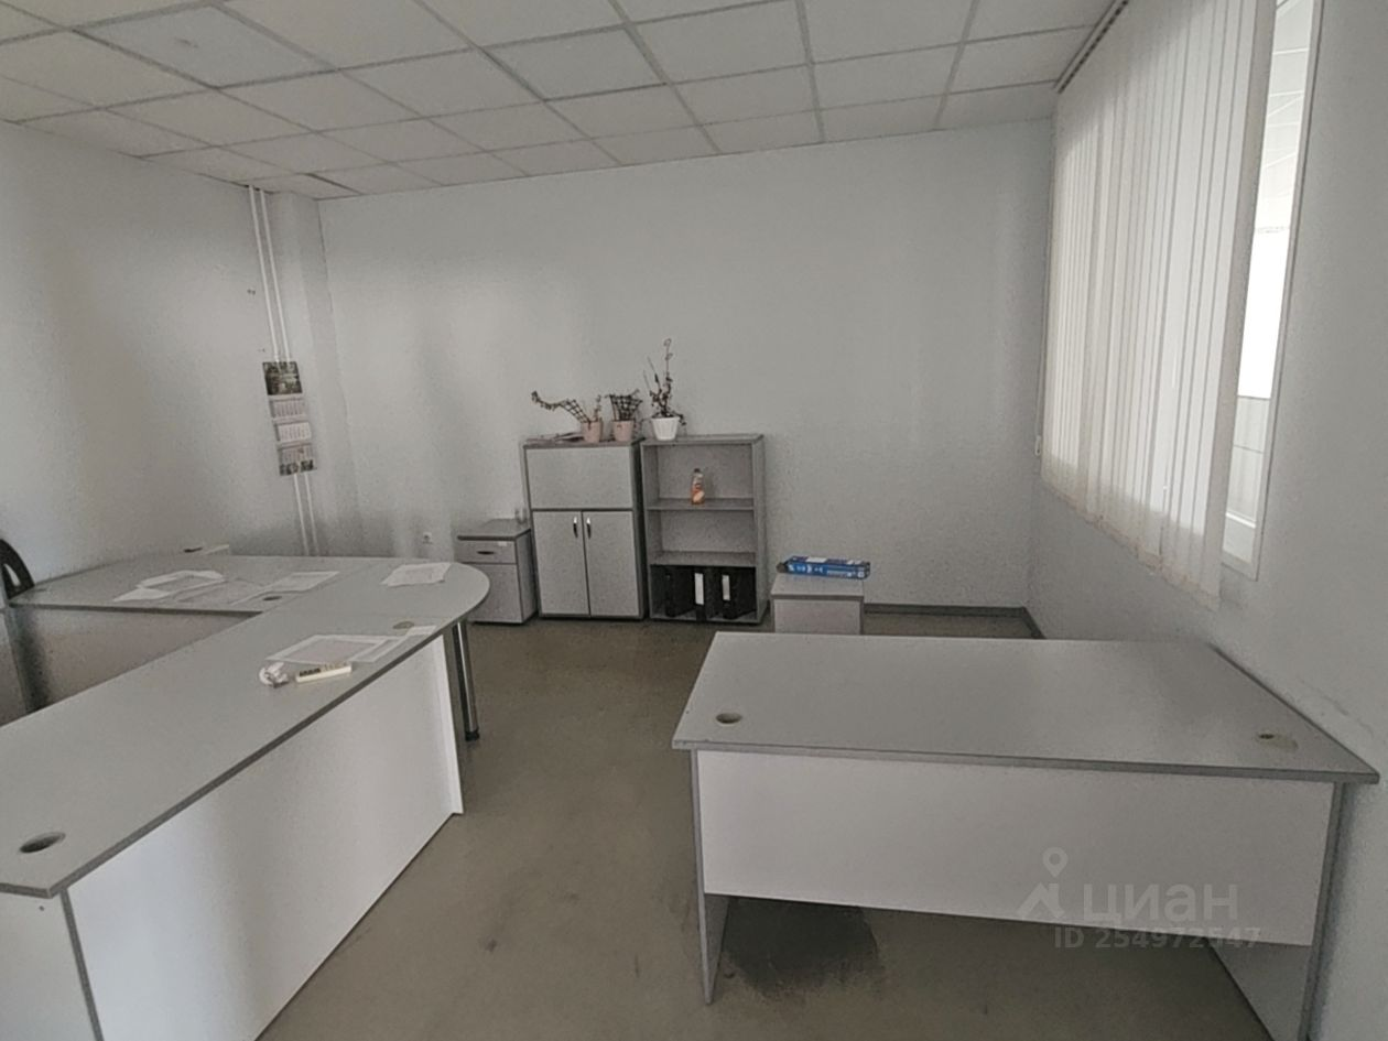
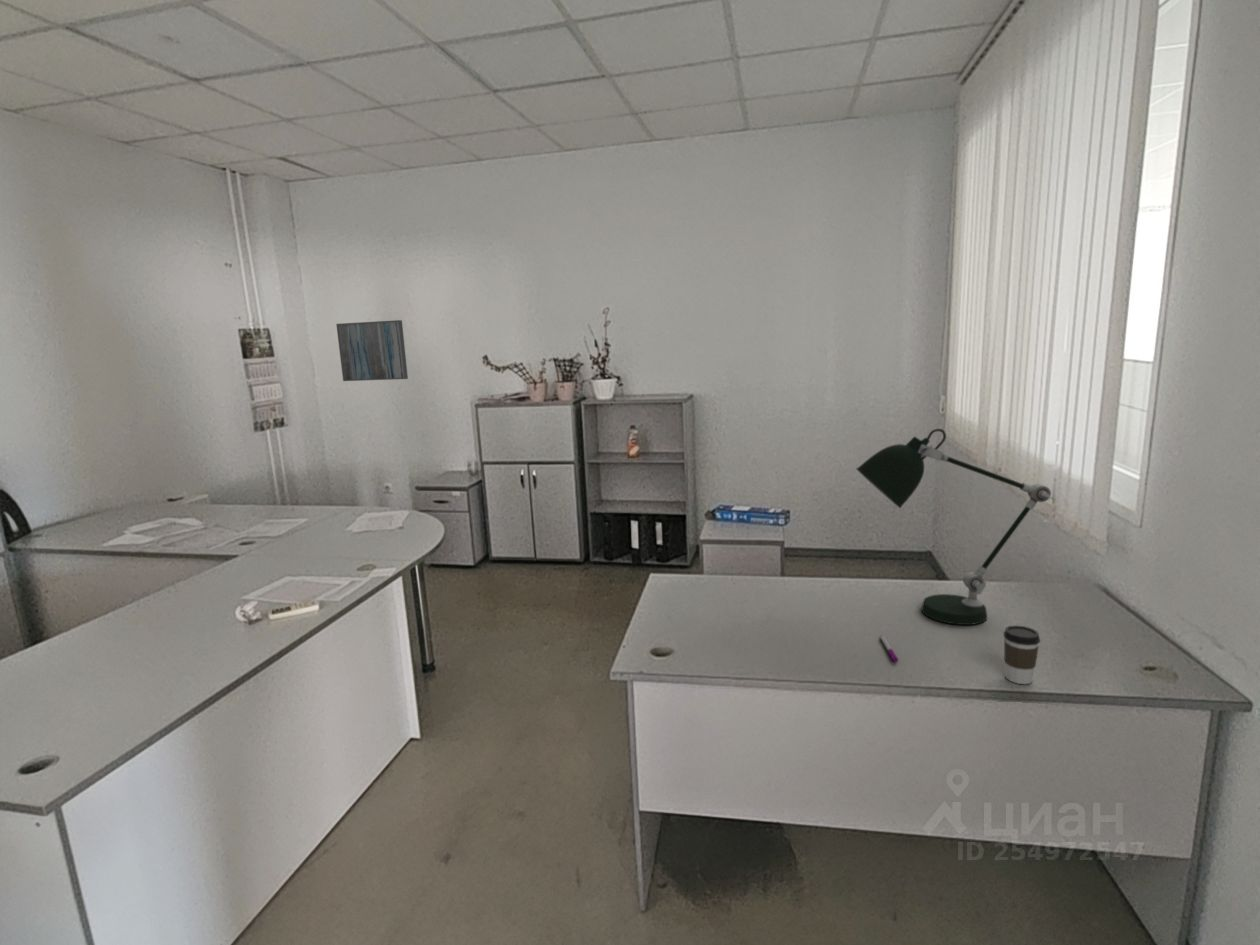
+ wall art [335,319,409,382]
+ desk lamp [855,428,1057,626]
+ pen [879,634,899,663]
+ coffee cup [1002,624,1041,685]
